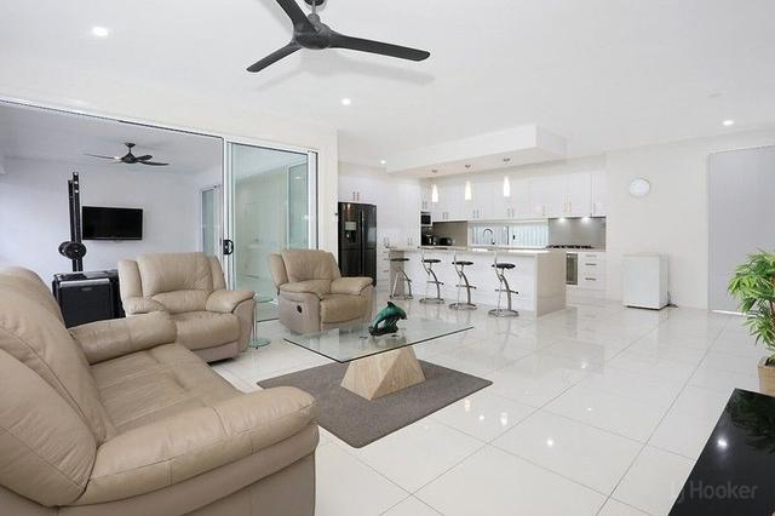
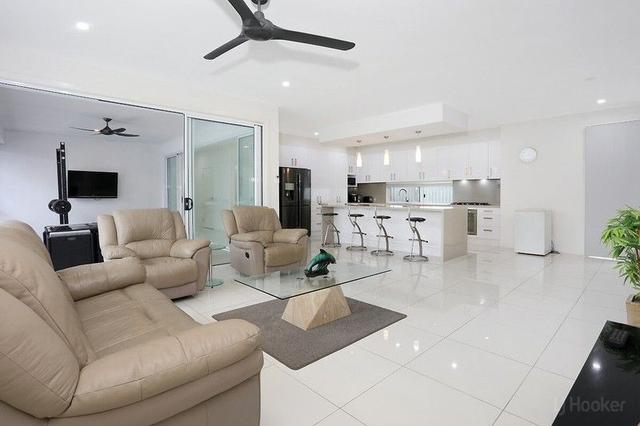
+ remote control [605,328,631,349]
